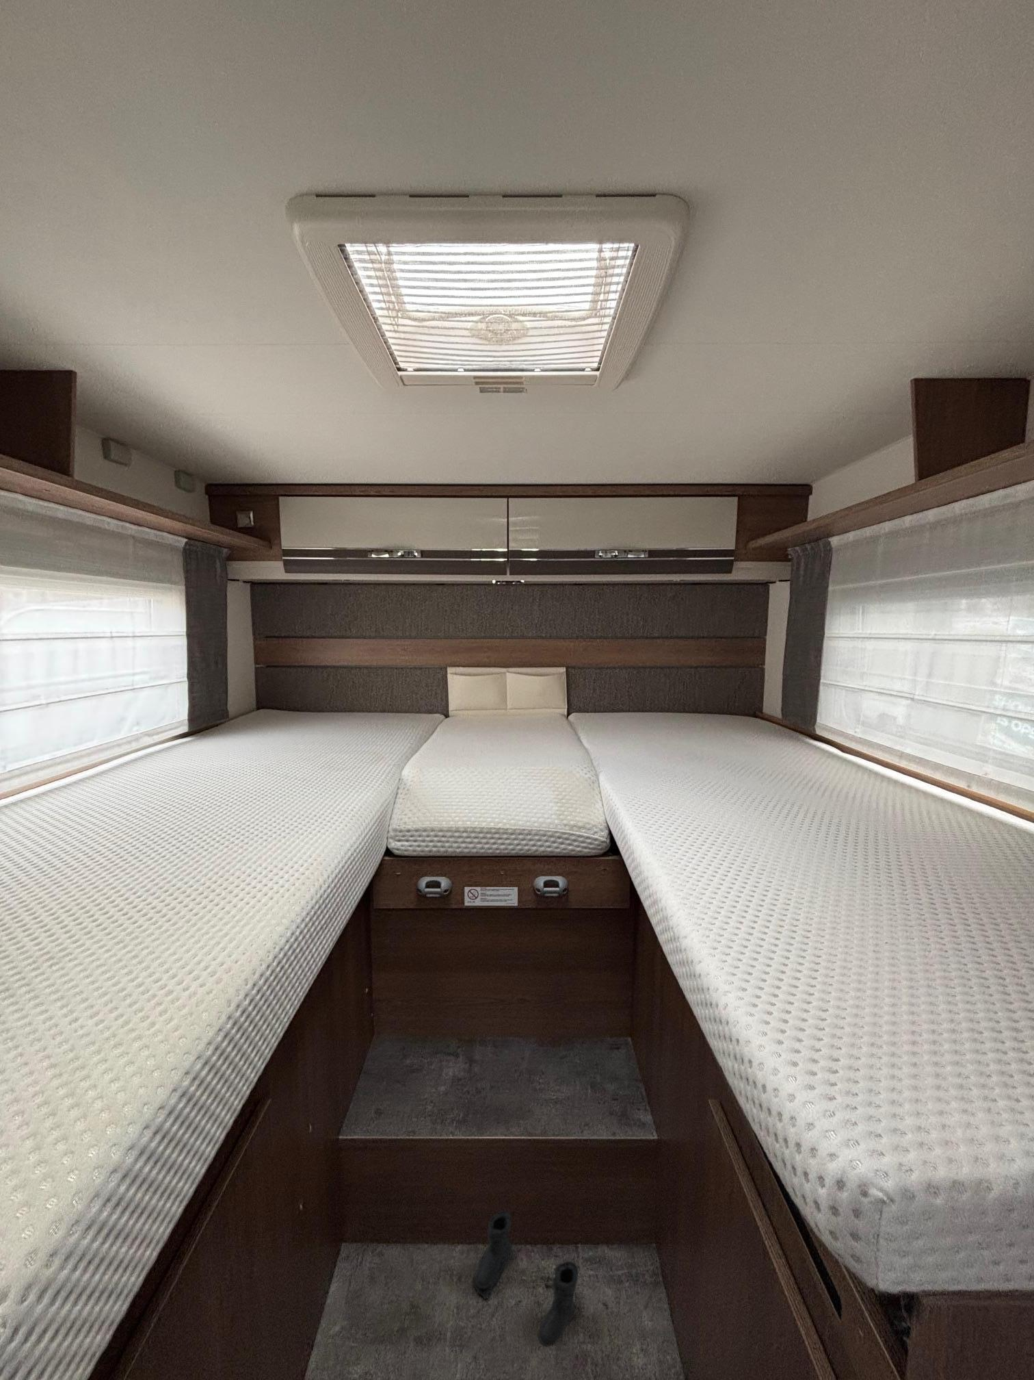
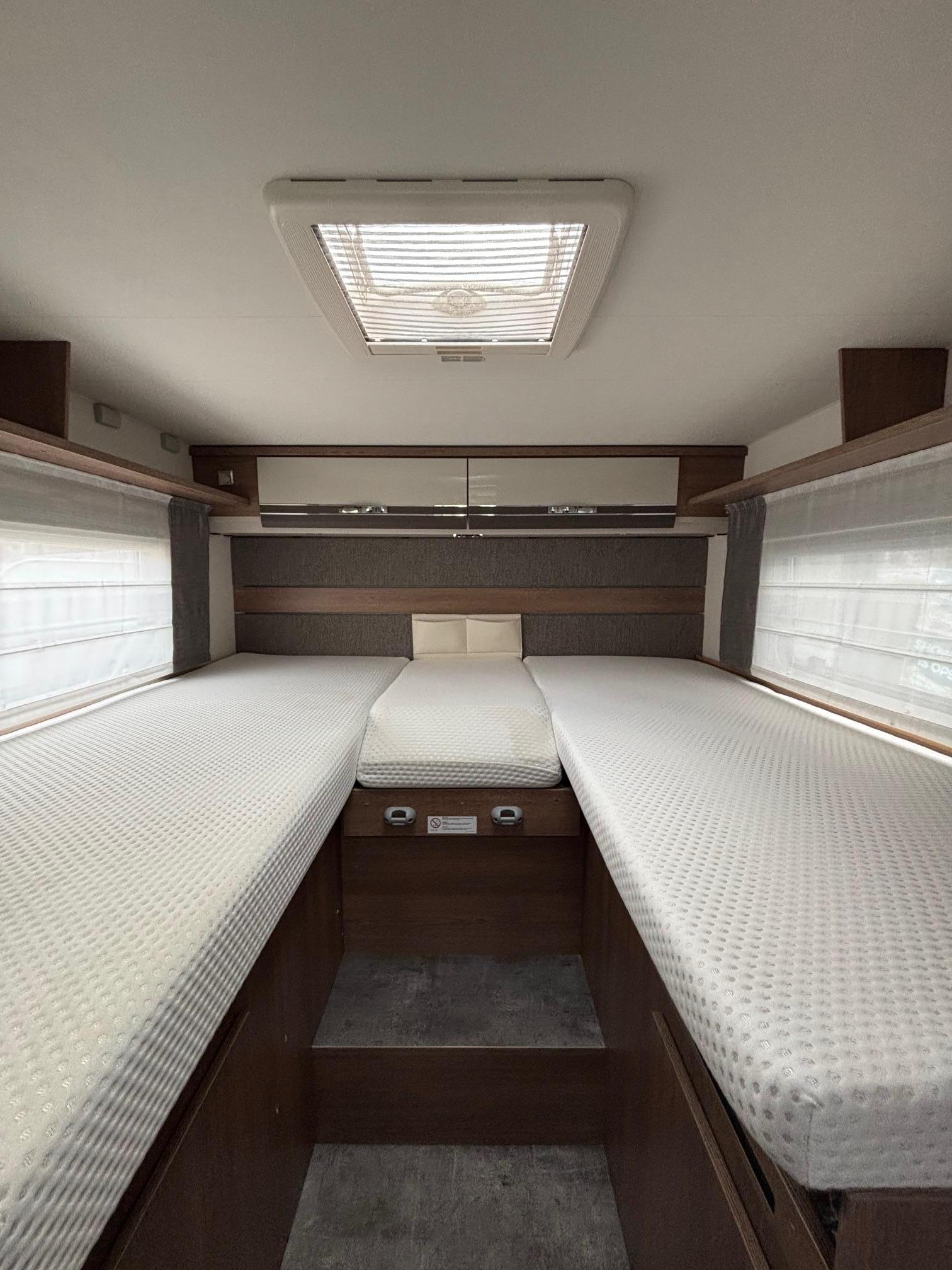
- boots [469,1209,579,1347]
